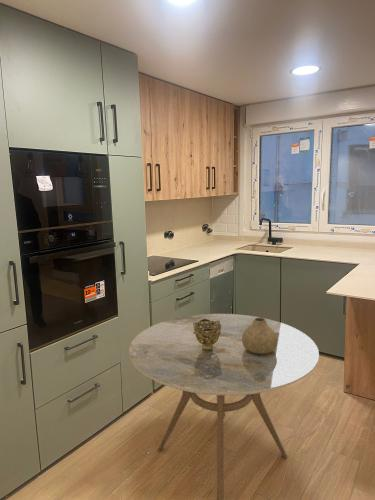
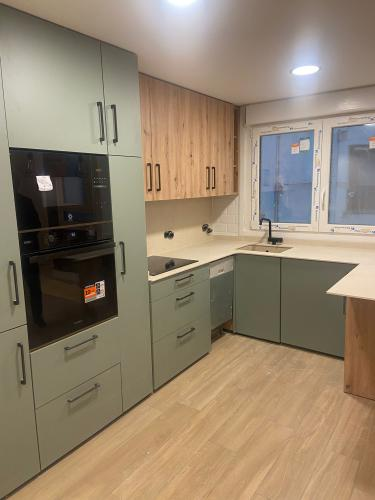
- decorative bowl [193,319,222,350]
- vase [242,317,277,354]
- dining table [128,313,320,500]
